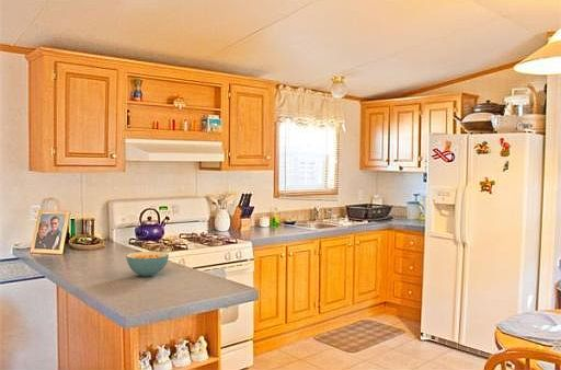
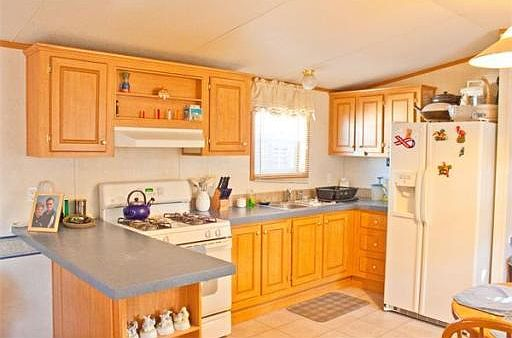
- cereal bowl [125,251,170,277]
